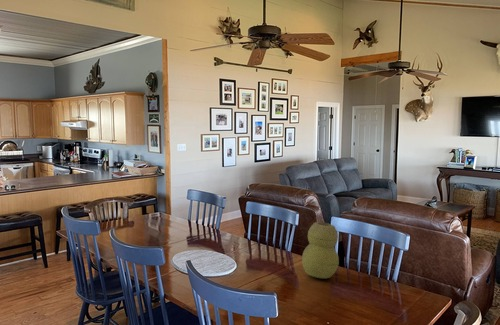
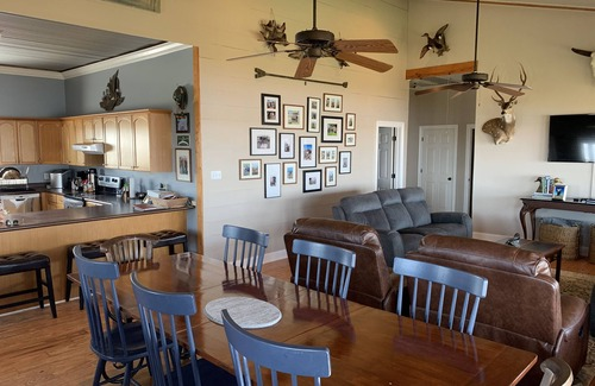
- vase [301,221,340,279]
